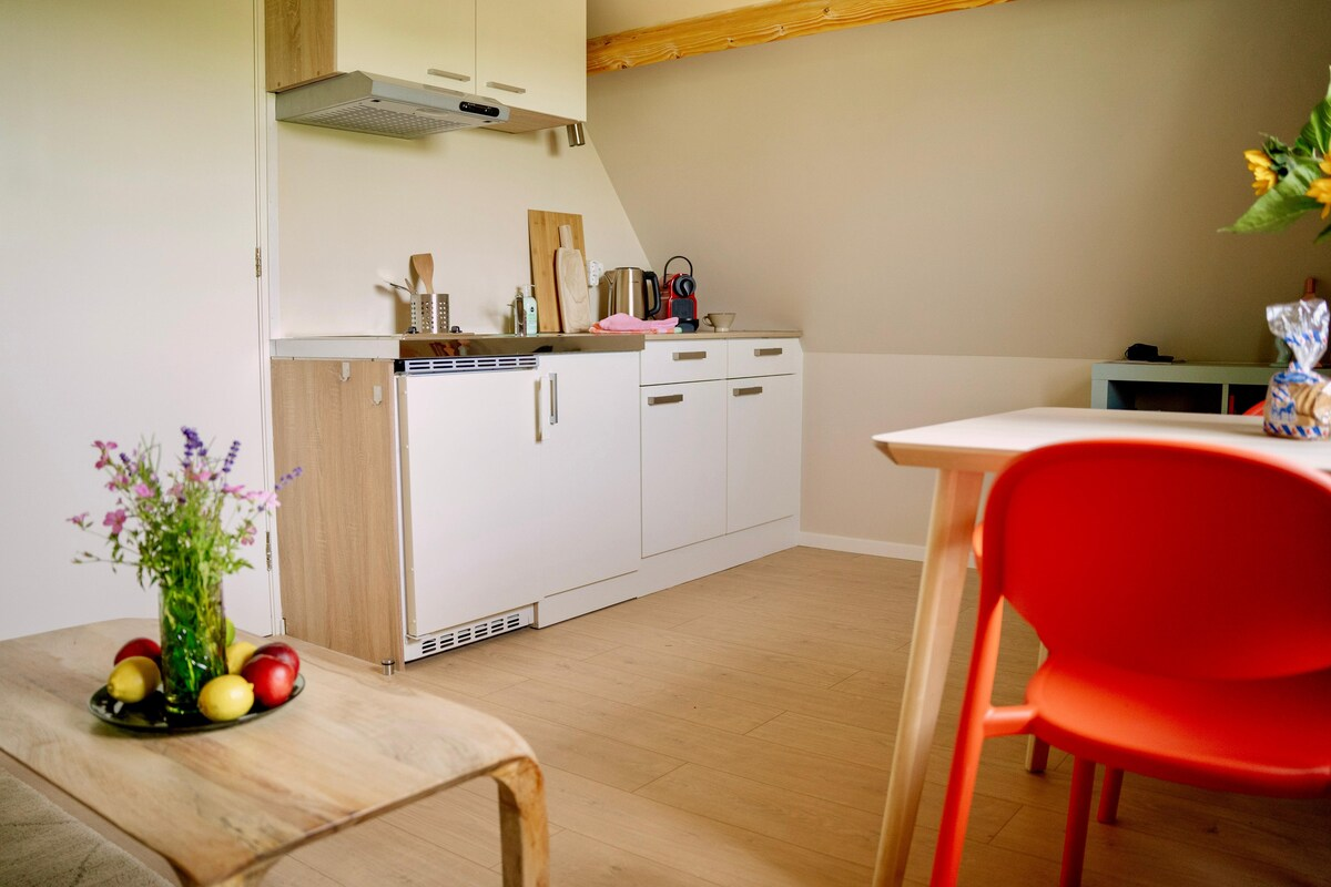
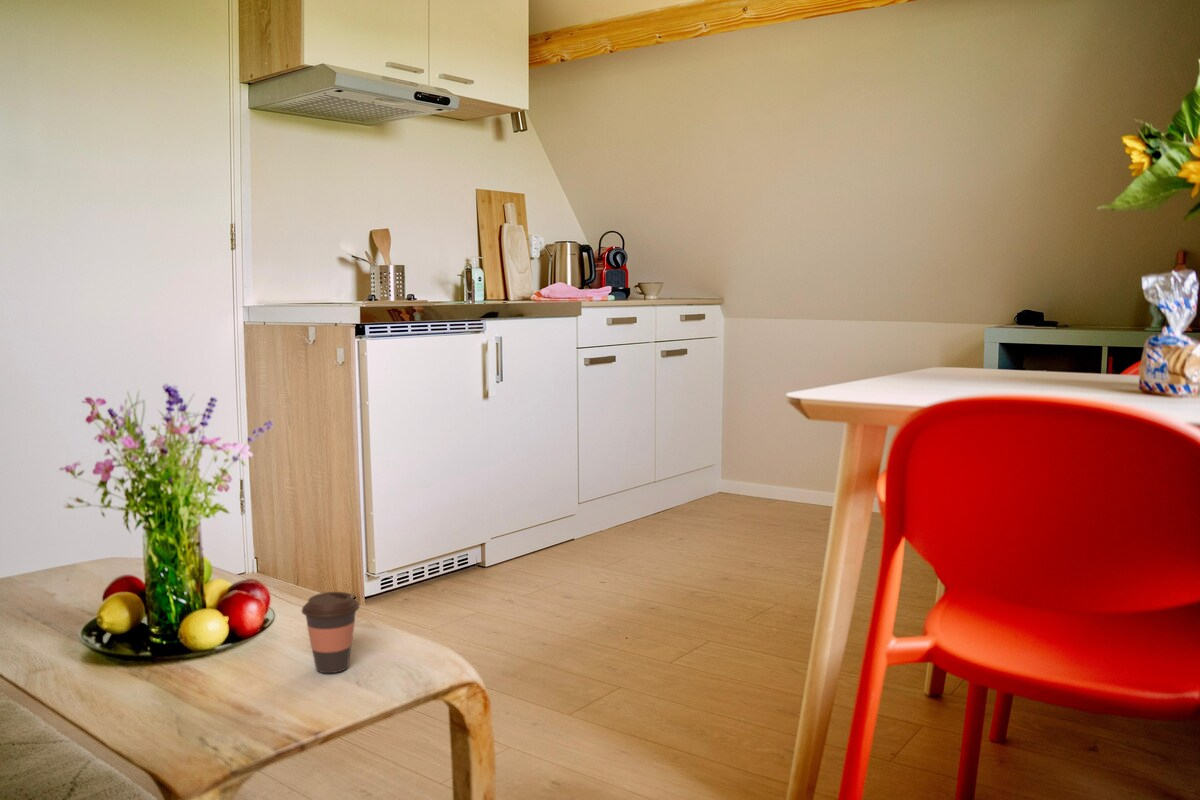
+ coffee cup [301,591,361,674]
